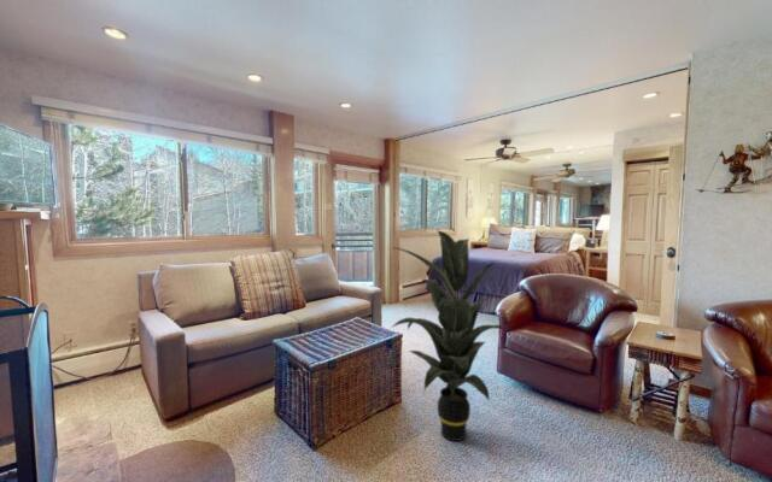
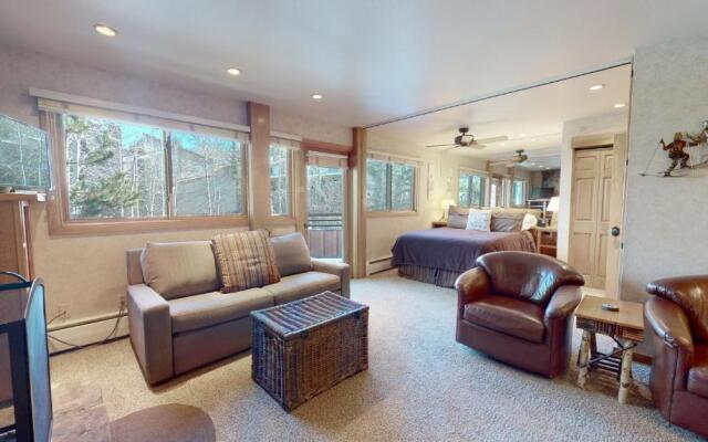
- indoor plant [390,229,514,442]
